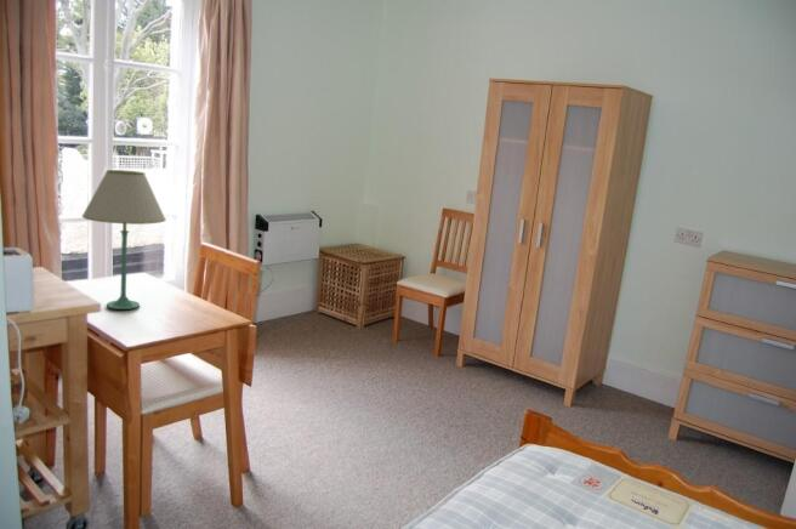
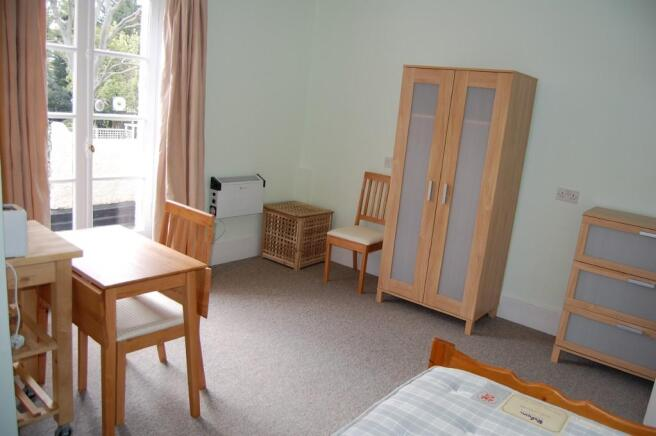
- table lamp [81,169,167,311]
